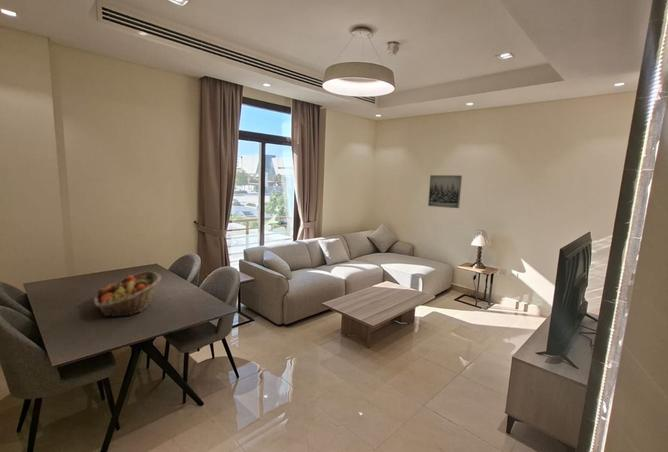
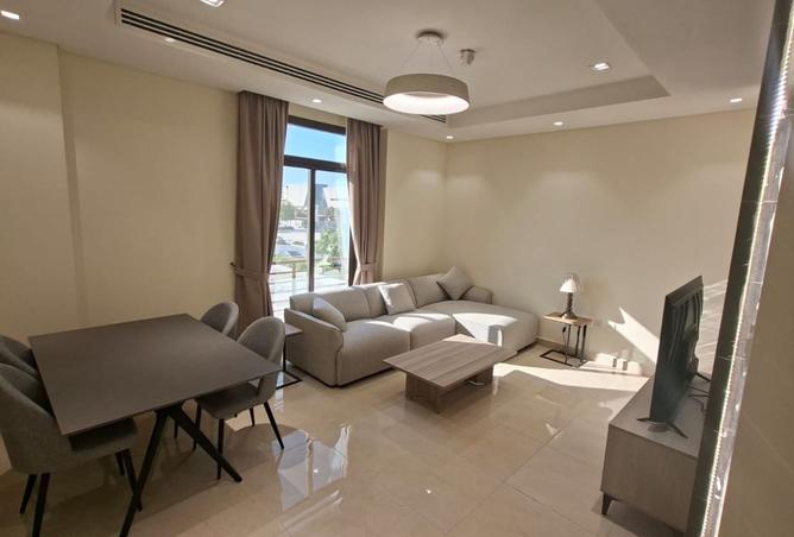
- wall art [427,174,463,209]
- fruit basket [93,270,162,318]
